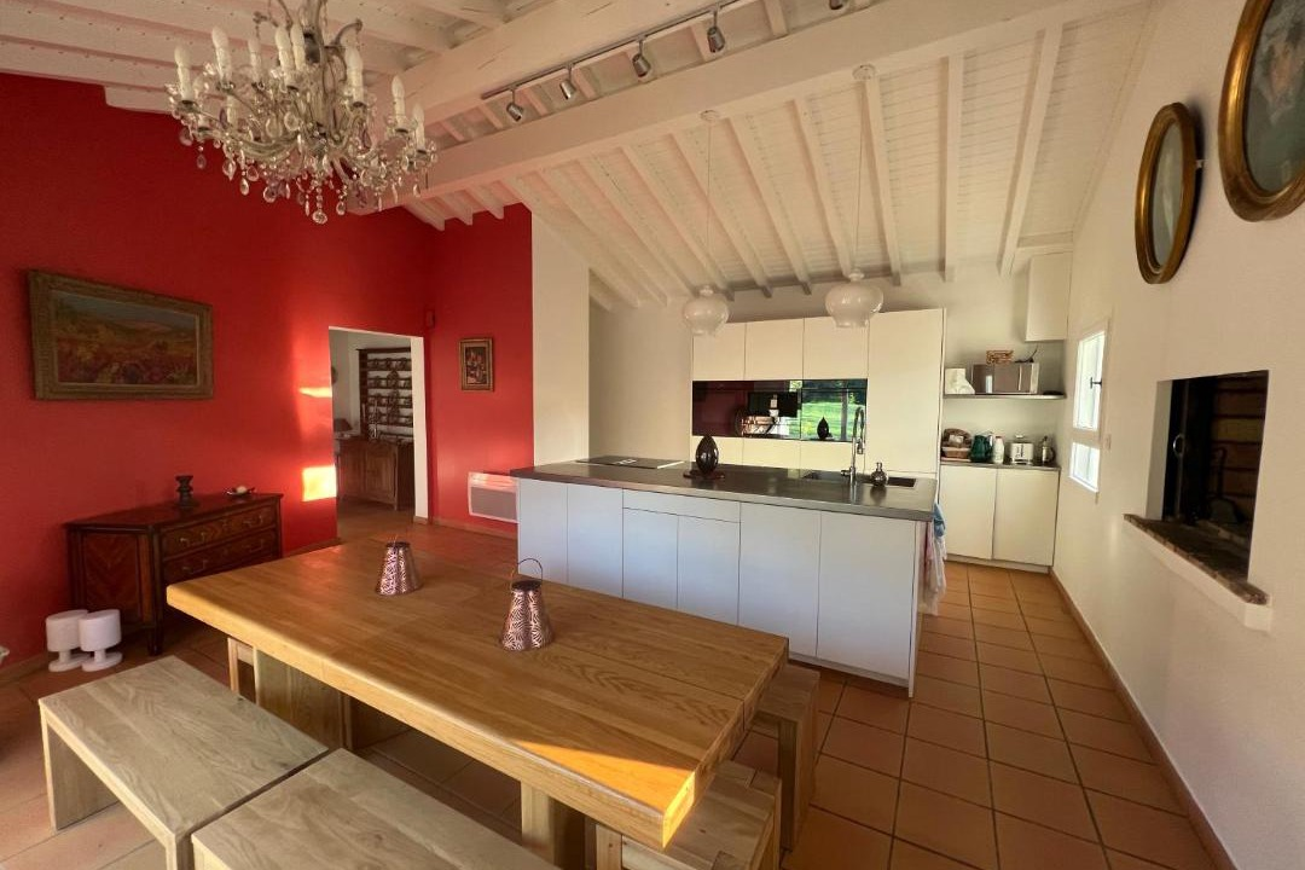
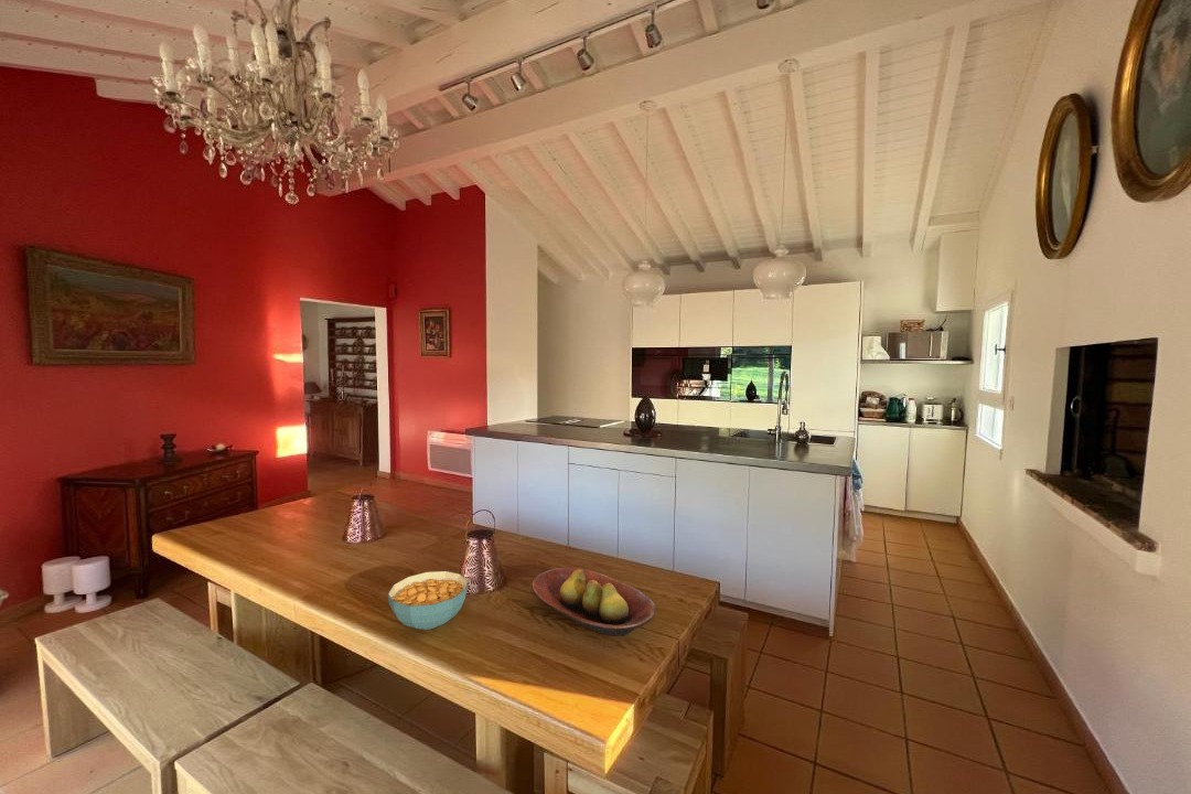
+ fruit bowl [530,567,656,637]
+ cereal bowl [387,570,470,631]
